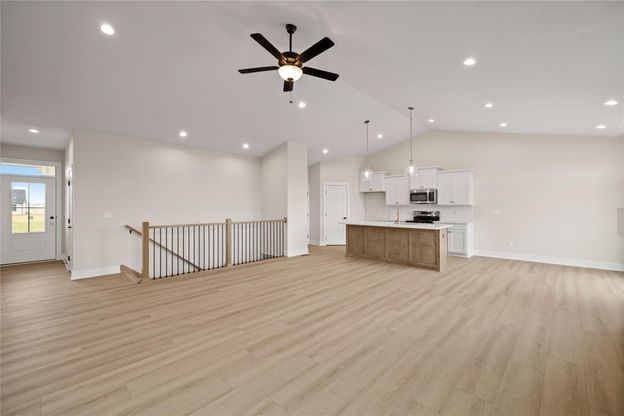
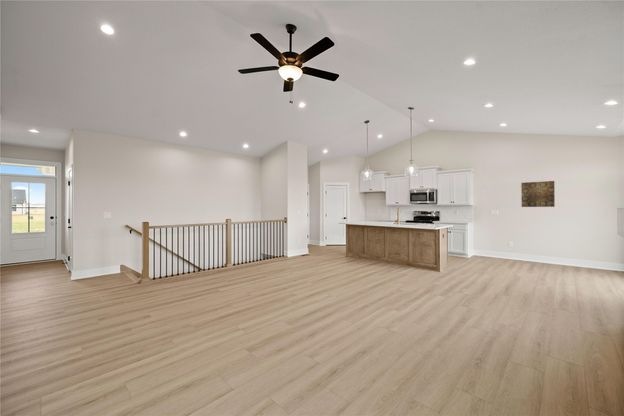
+ wall art [520,180,556,208]
